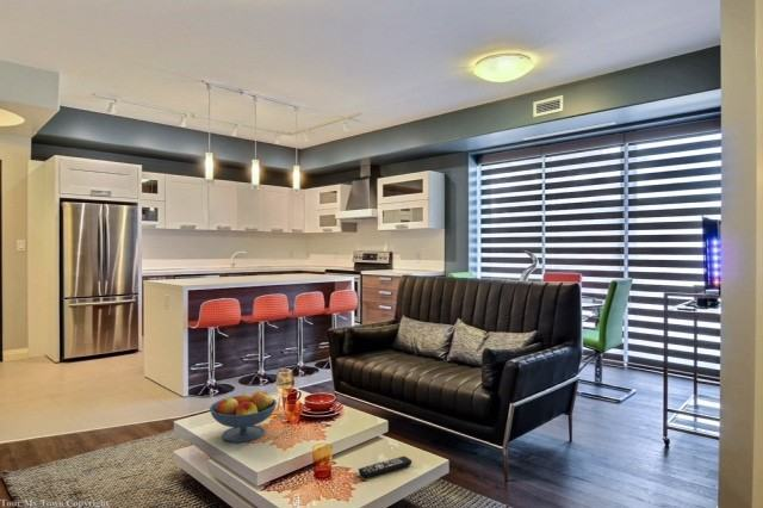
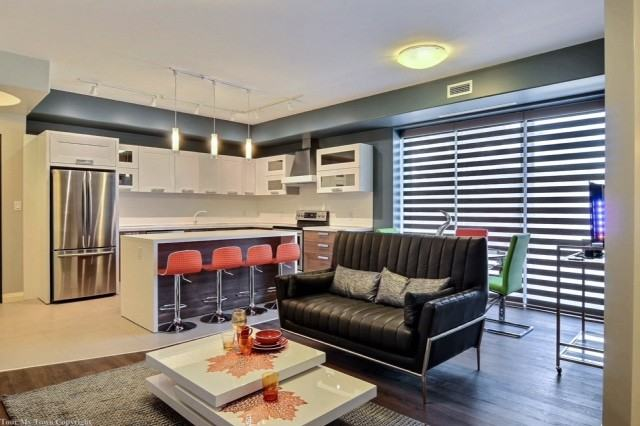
- remote control [358,456,412,479]
- fruit bowl [209,389,278,444]
